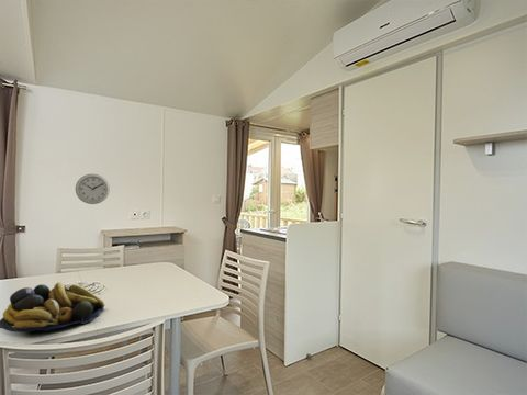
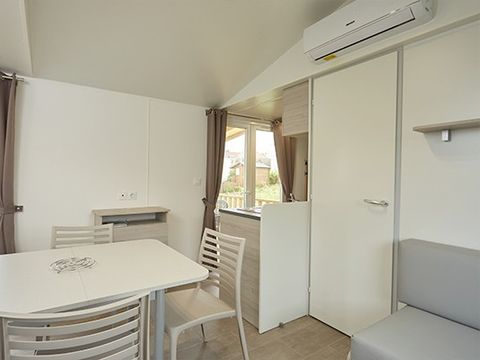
- wall clock [75,173,111,205]
- fruit bowl [0,281,105,334]
